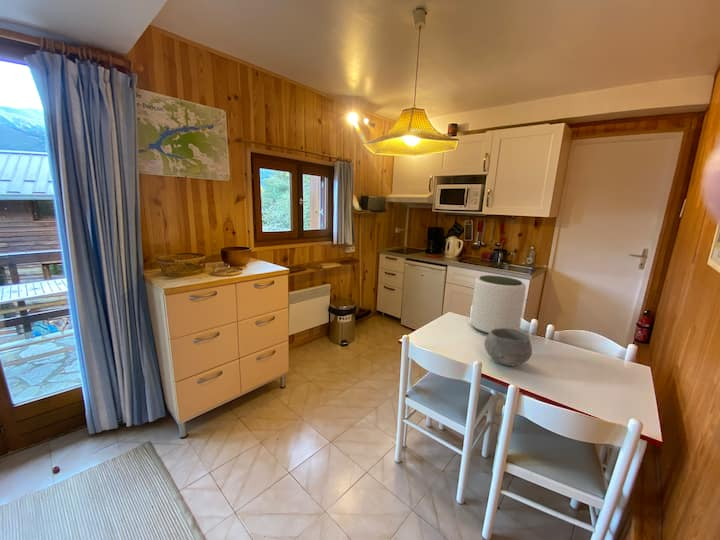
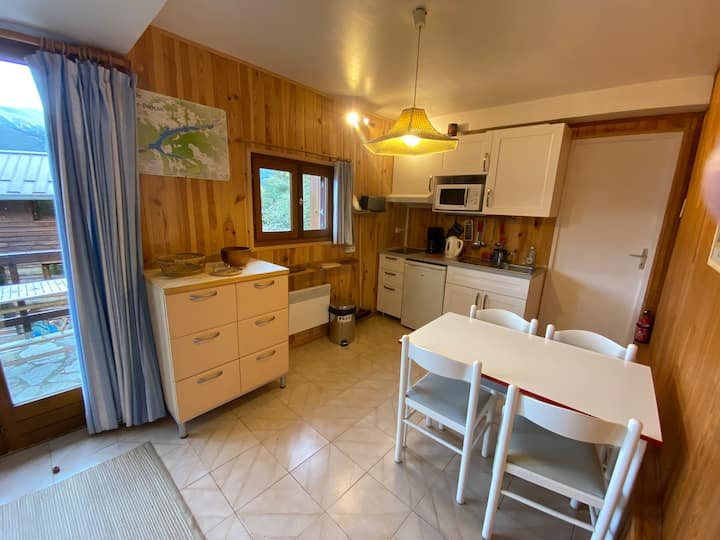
- bowl [483,328,533,367]
- plant pot [469,274,527,335]
